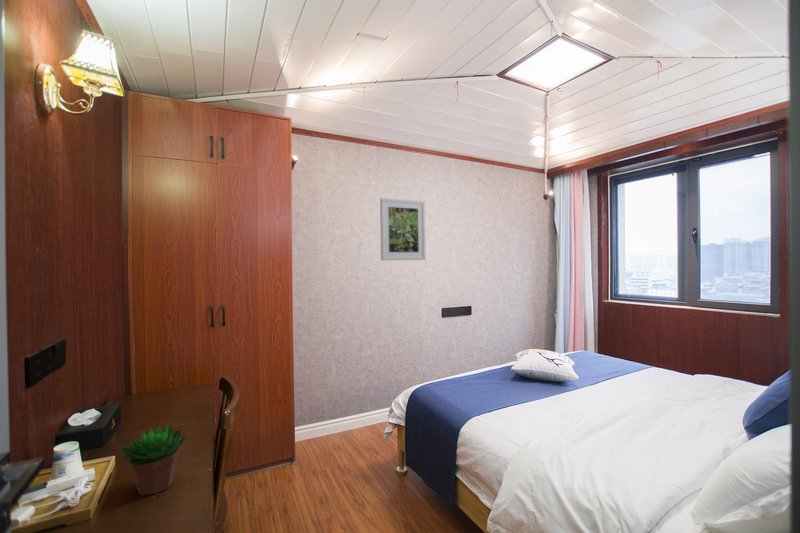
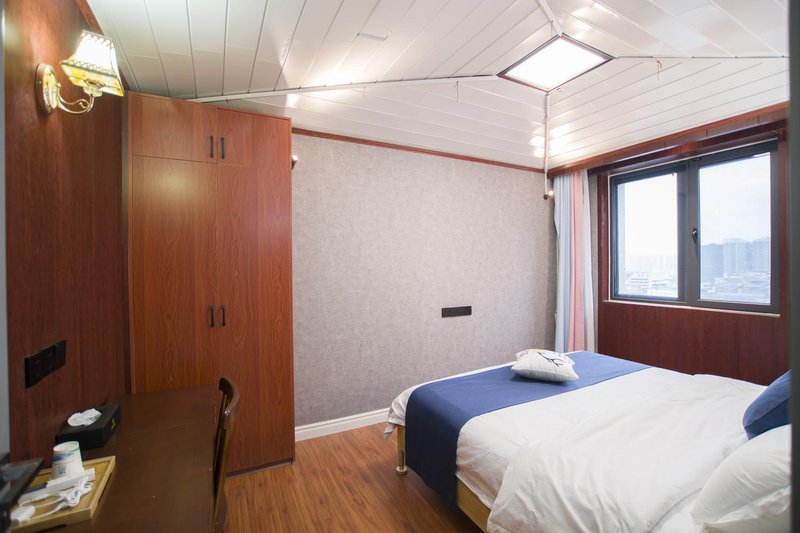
- succulent plant [118,424,189,497]
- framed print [379,197,427,261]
